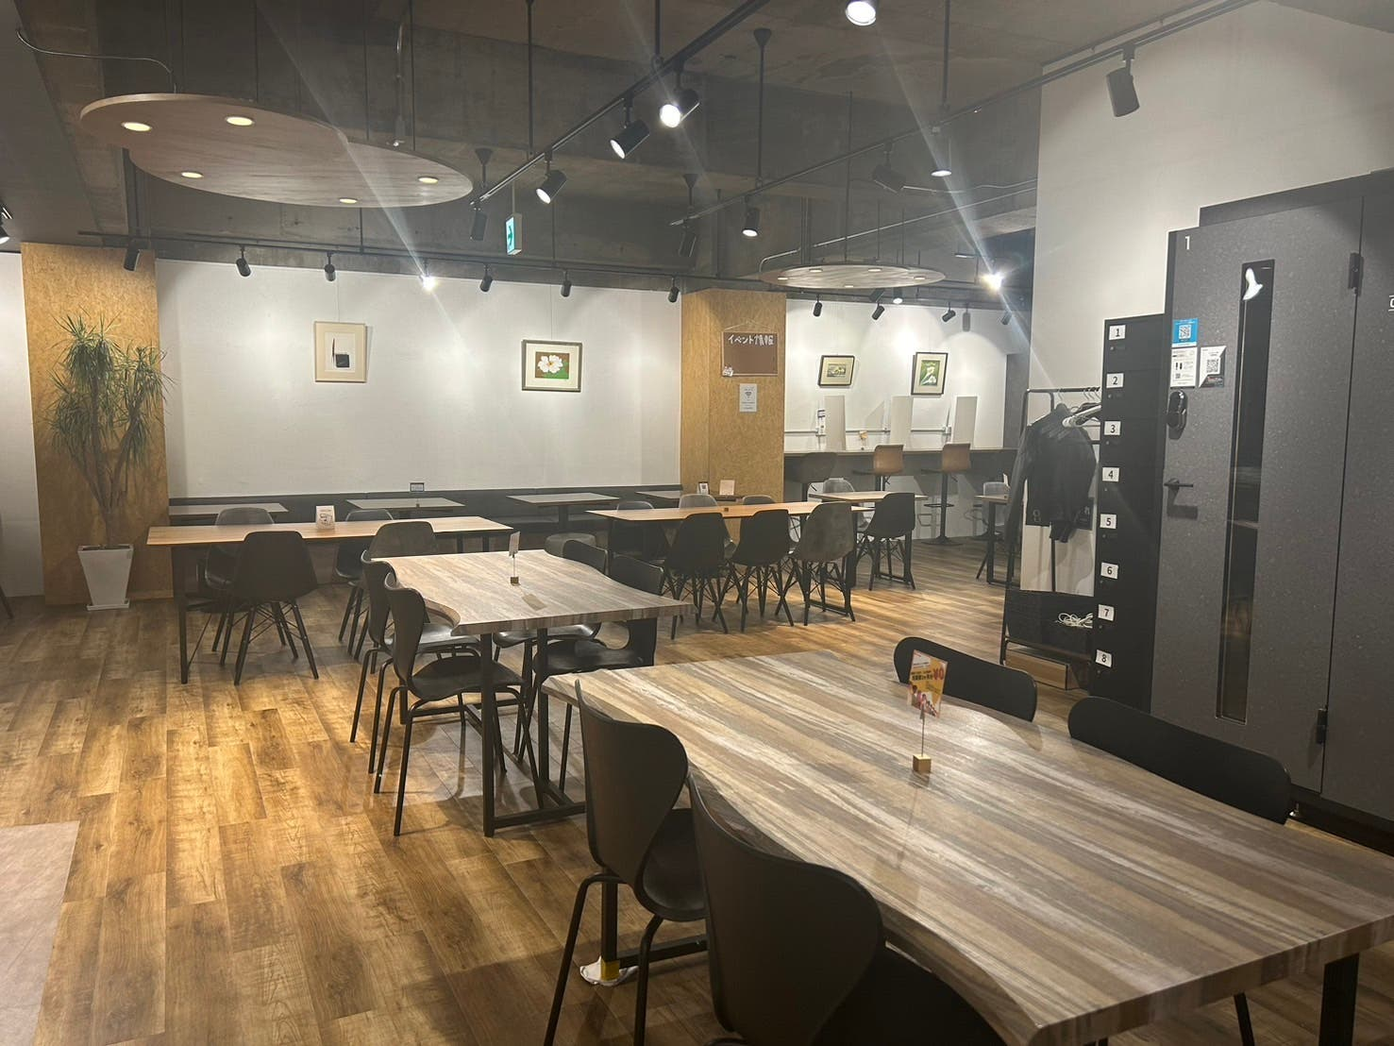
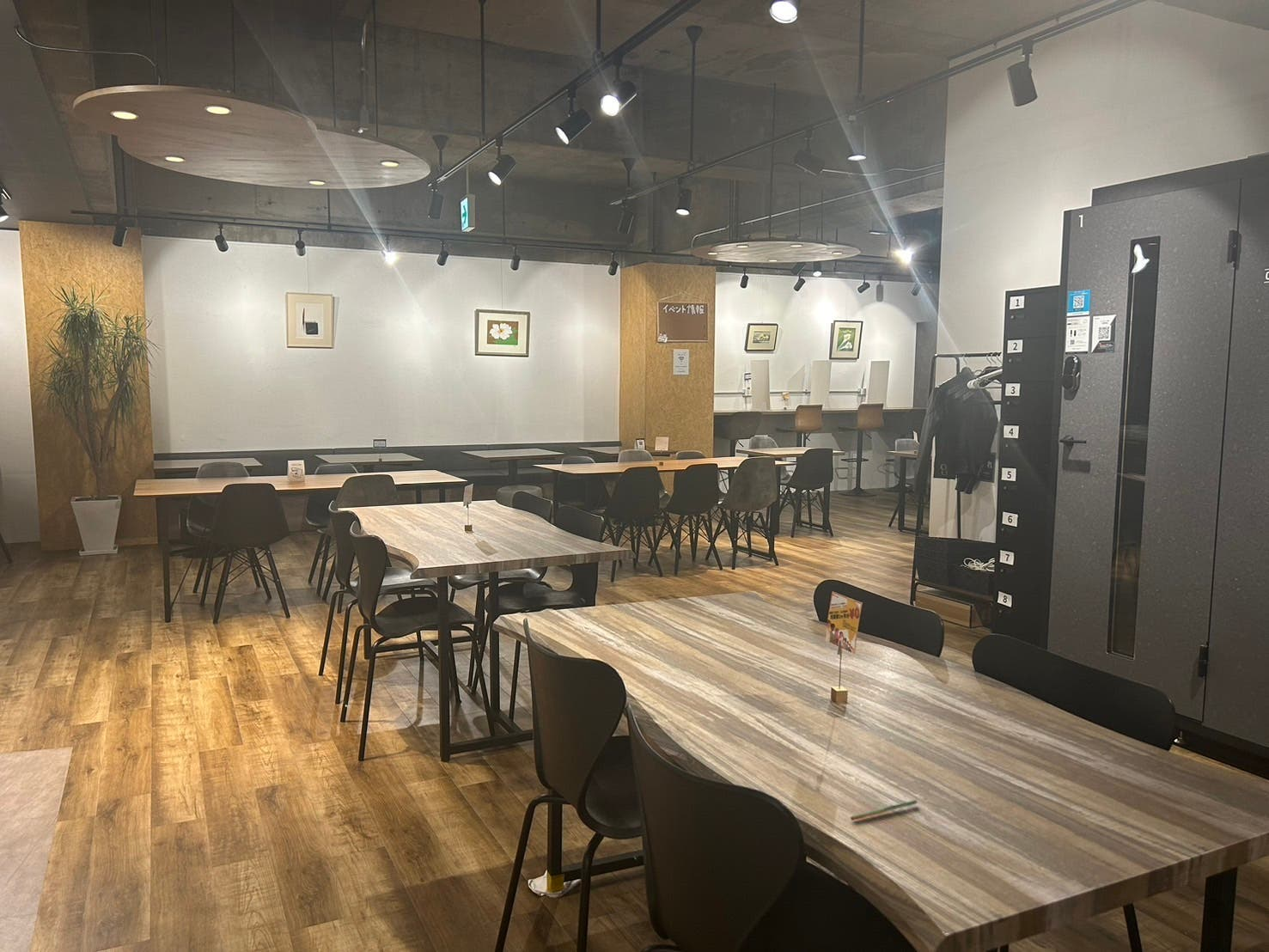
+ pen [850,799,918,821]
